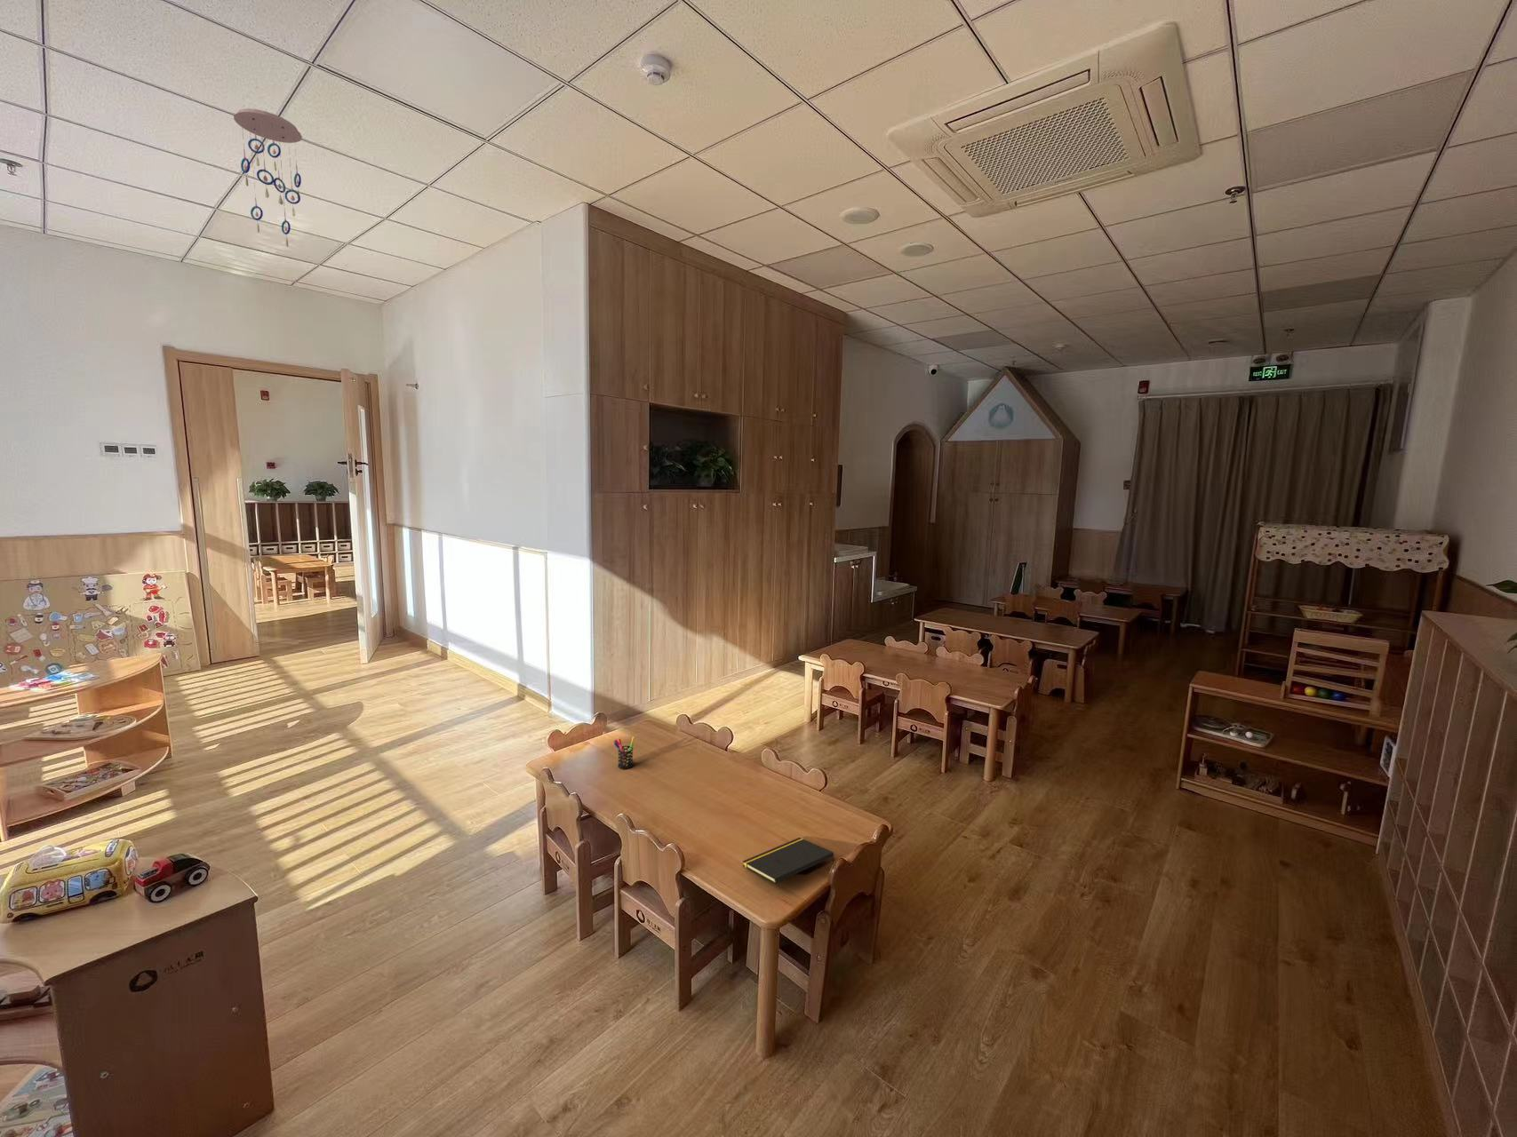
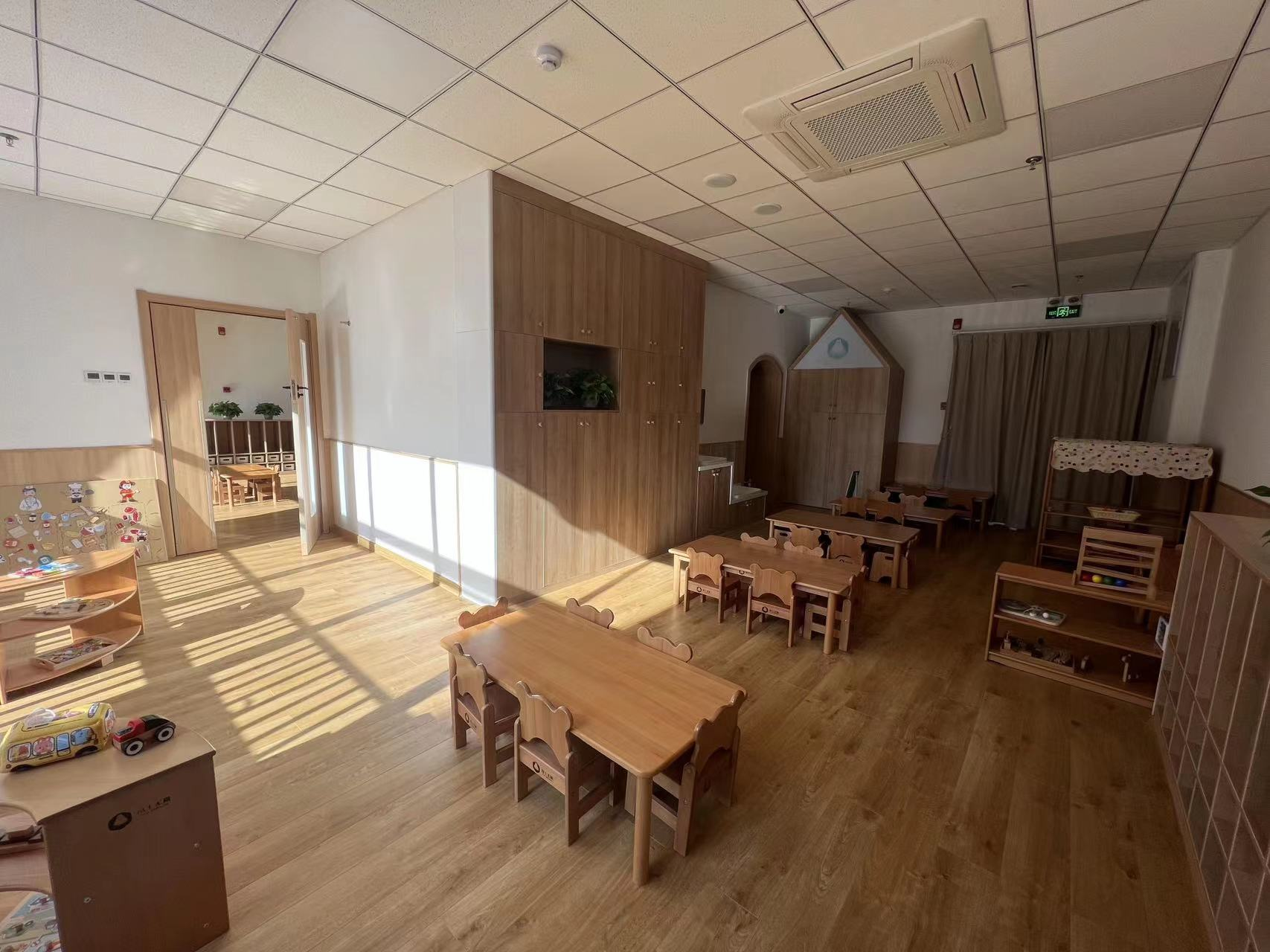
- notepad [742,837,835,885]
- ceiling mobile [233,107,303,248]
- pen holder [613,737,635,770]
